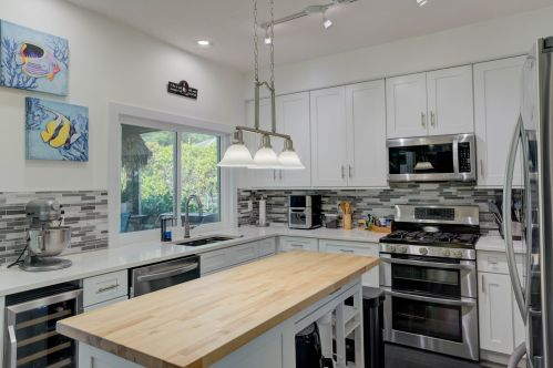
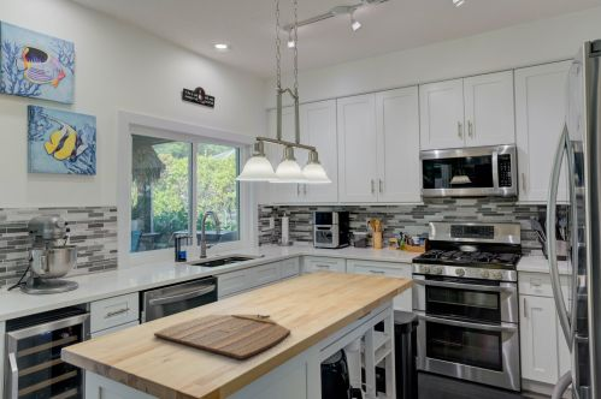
+ cutting board [153,314,291,361]
